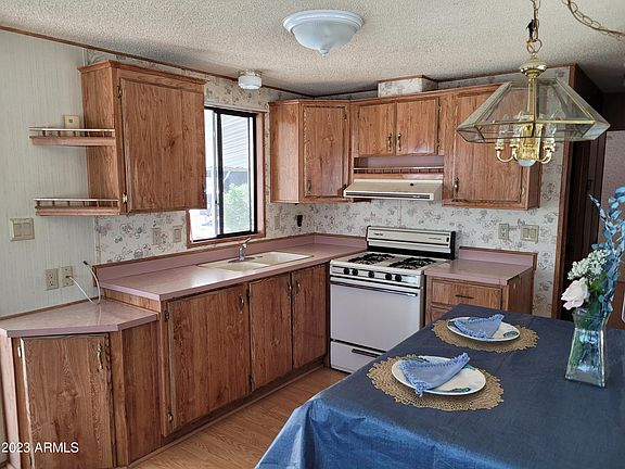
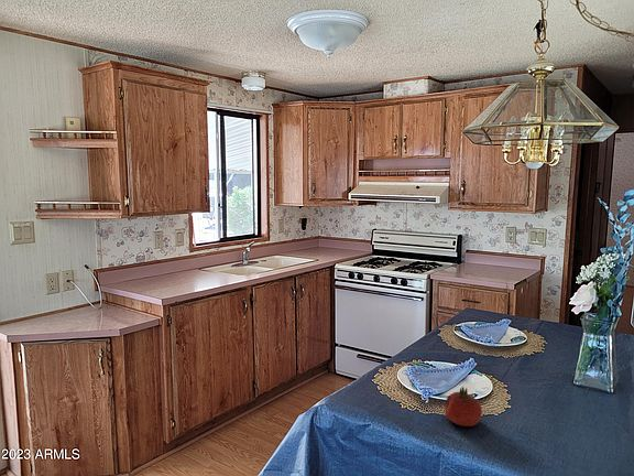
+ fruit [444,386,483,428]
